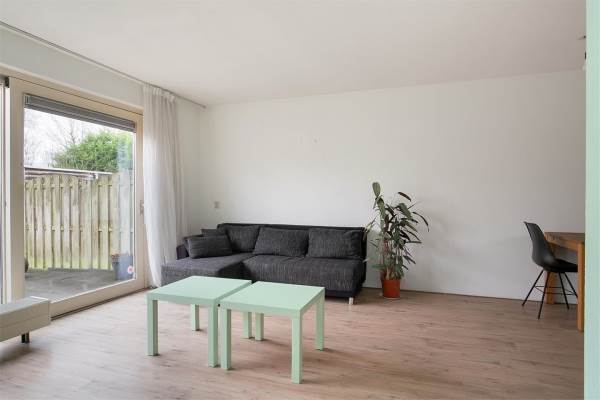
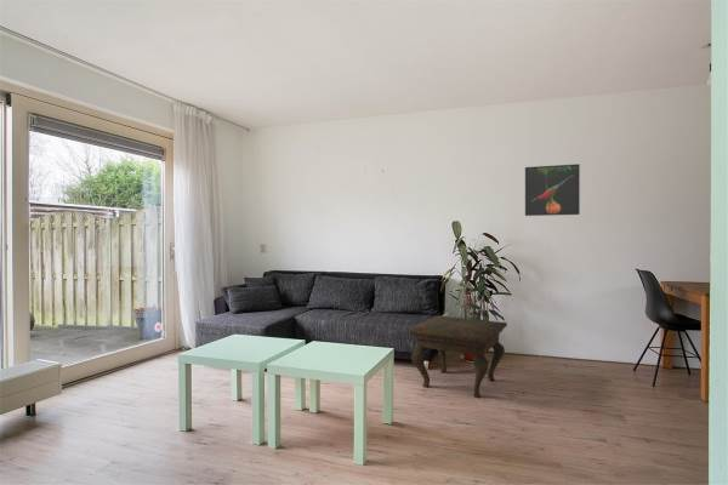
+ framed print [524,162,581,217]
+ side table [406,314,508,399]
